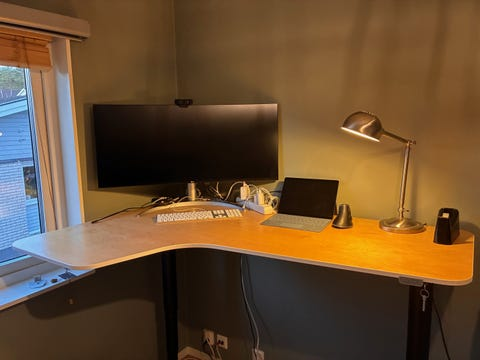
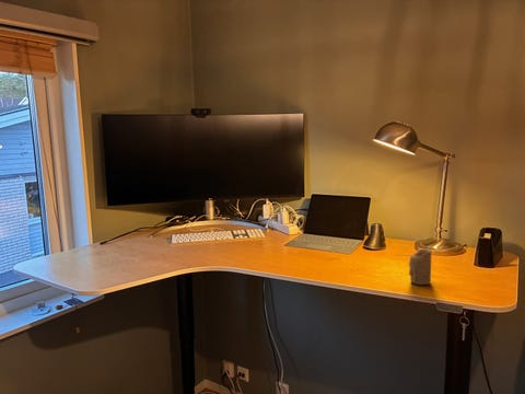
+ candle [408,247,432,286]
